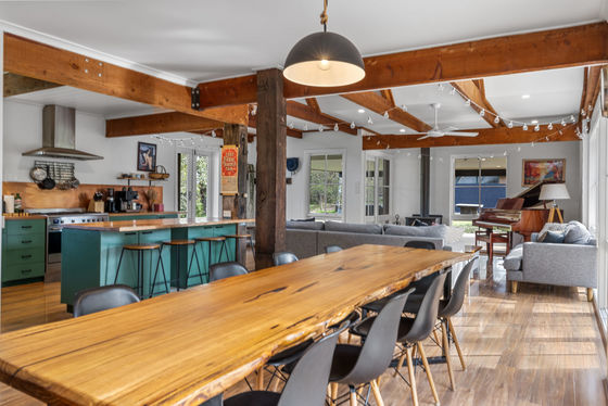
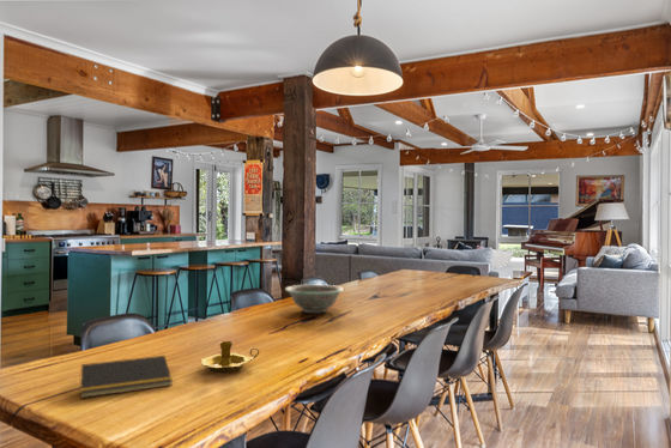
+ decorative bowl [284,284,345,314]
+ notepad [79,355,174,399]
+ candlestick [200,340,260,374]
